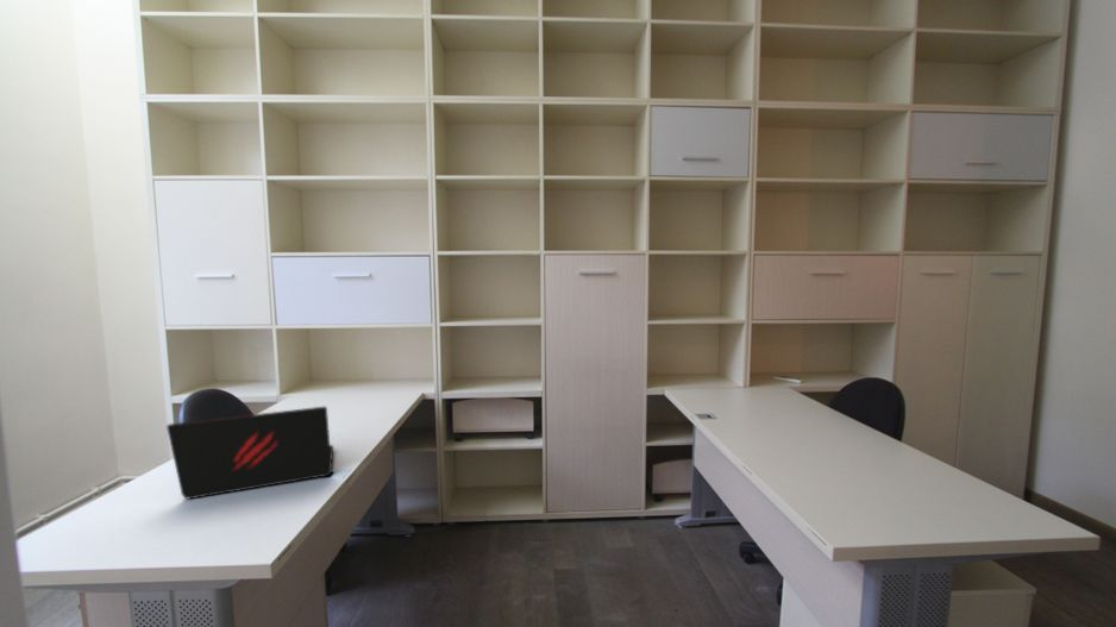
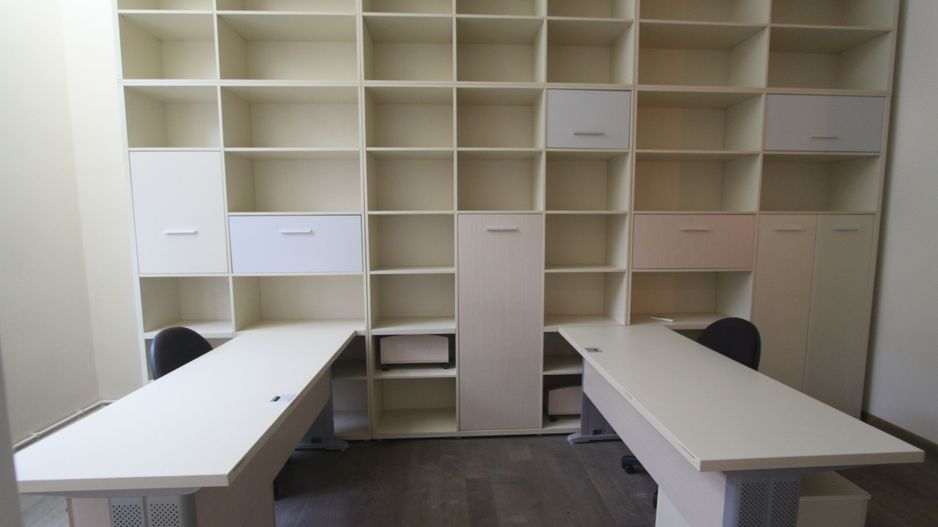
- laptop [165,406,334,501]
